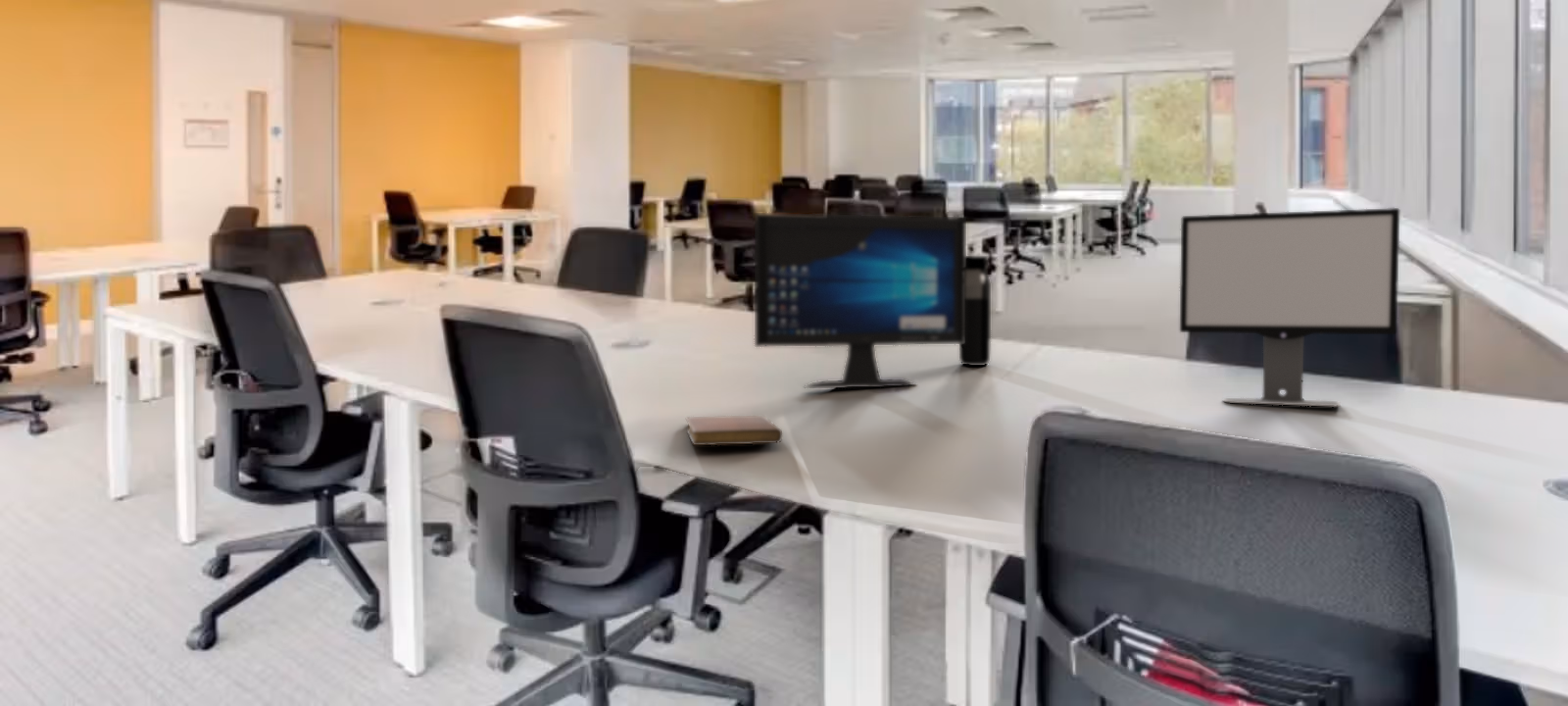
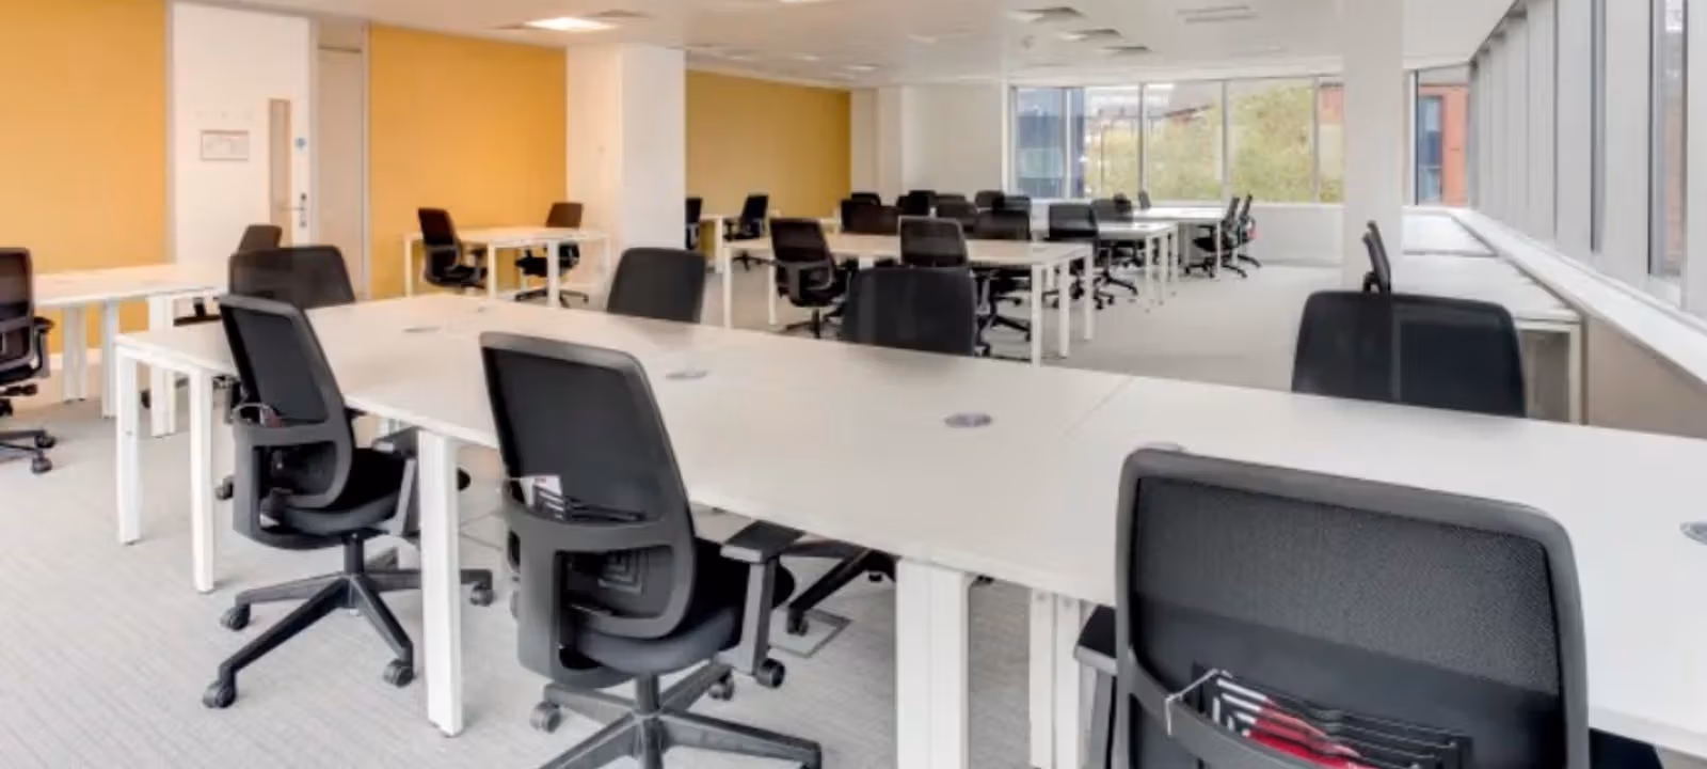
- water bottle [958,255,992,367]
- computer monitor [1179,207,1400,407]
- computer monitor [754,212,967,389]
- notebook [685,415,783,446]
